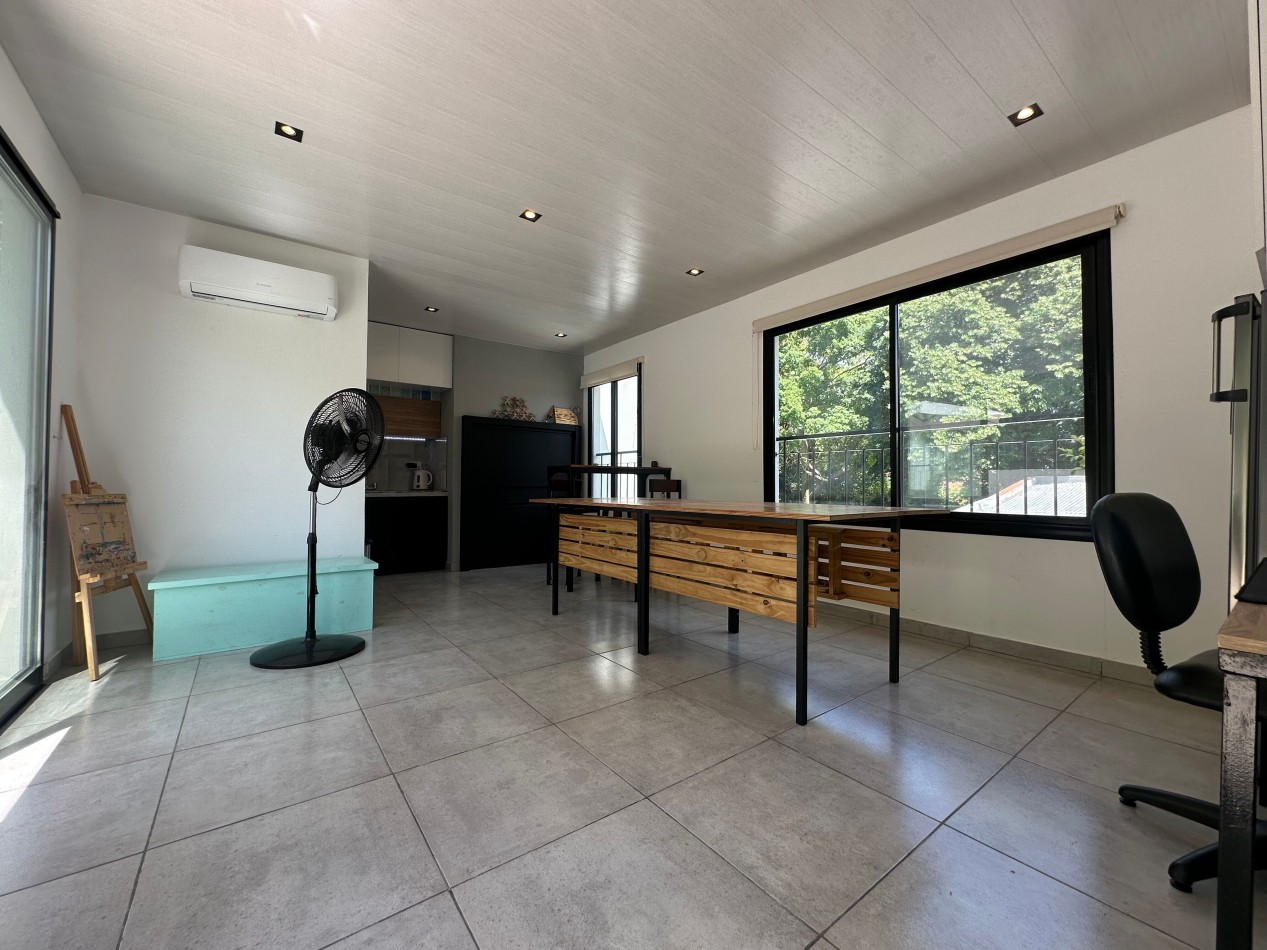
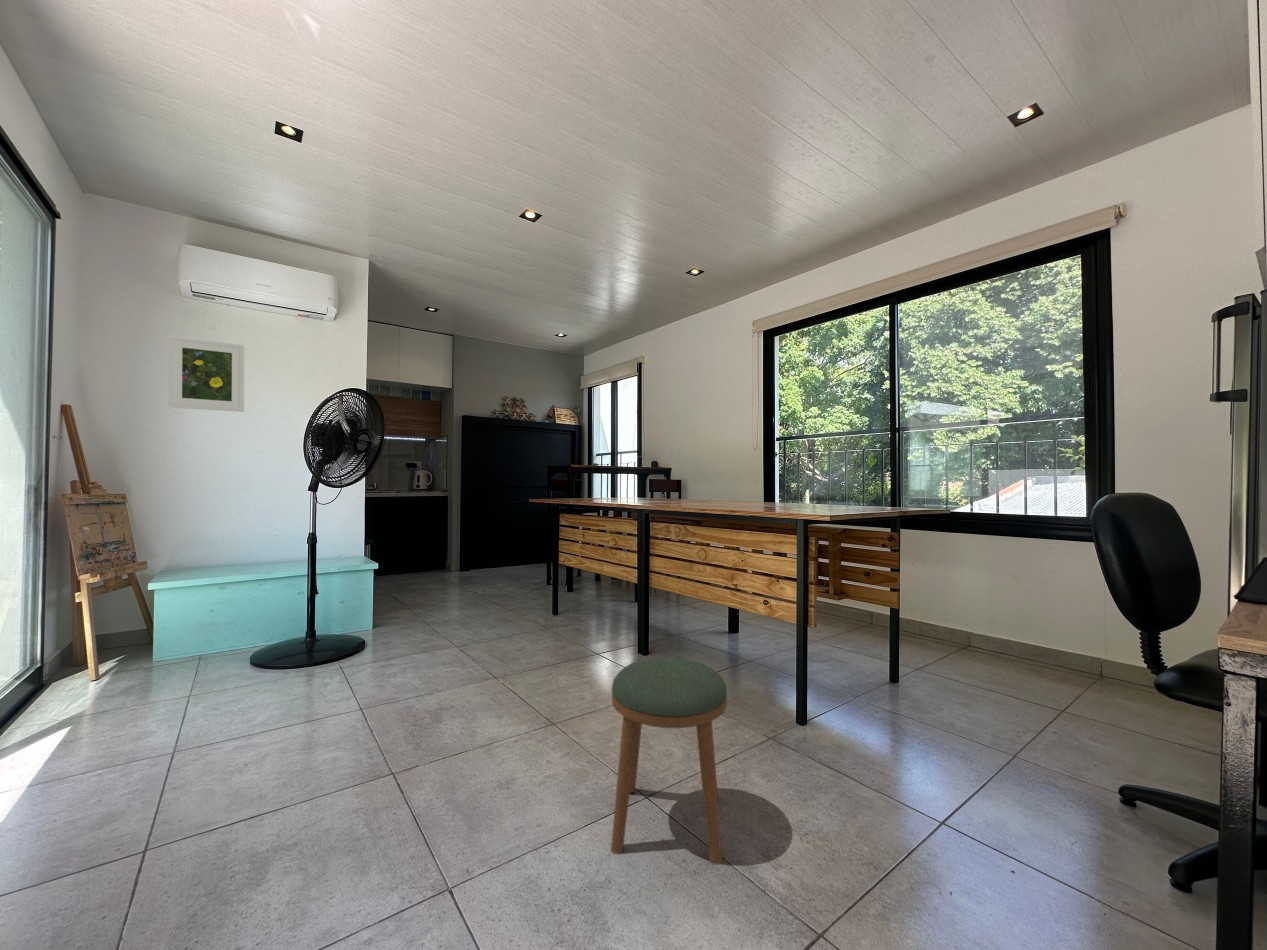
+ stool [610,657,728,866]
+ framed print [167,335,245,413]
